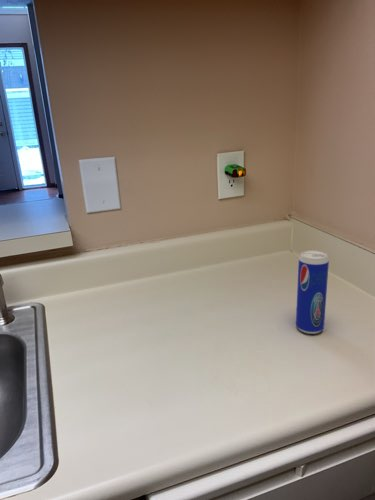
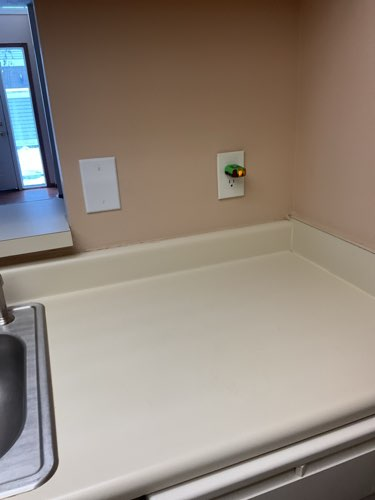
- beverage can [295,249,330,335]
